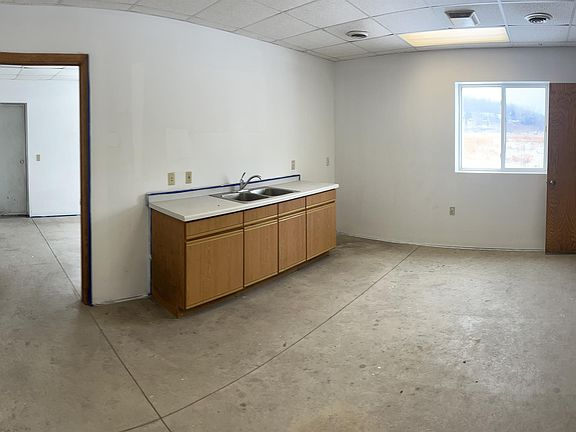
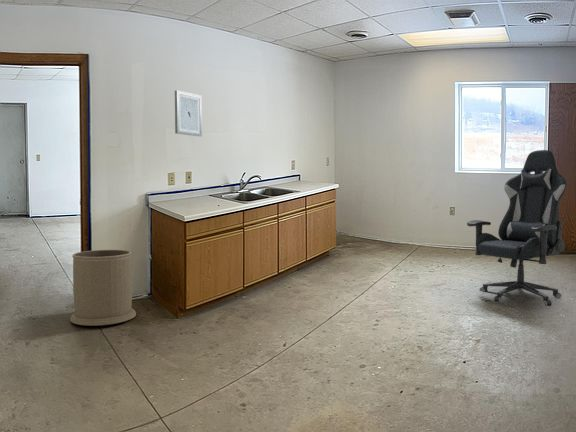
+ trash can [69,249,137,327]
+ wall art [174,89,203,137]
+ chair [466,149,567,307]
